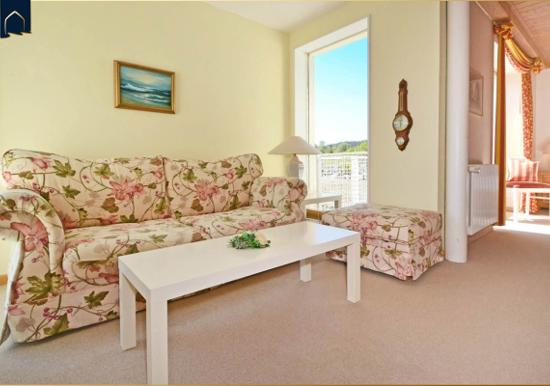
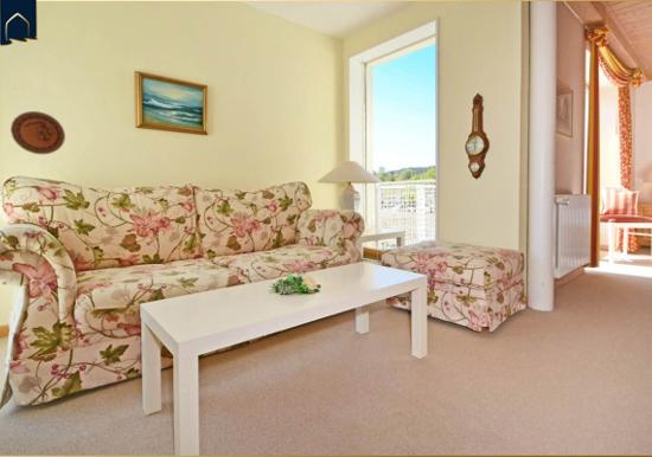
+ decorative plate [9,110,66,155]
